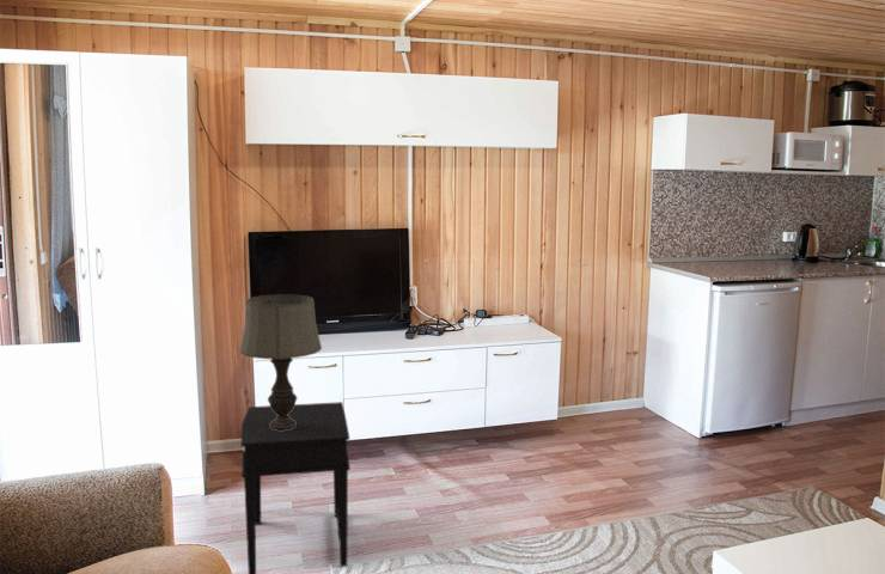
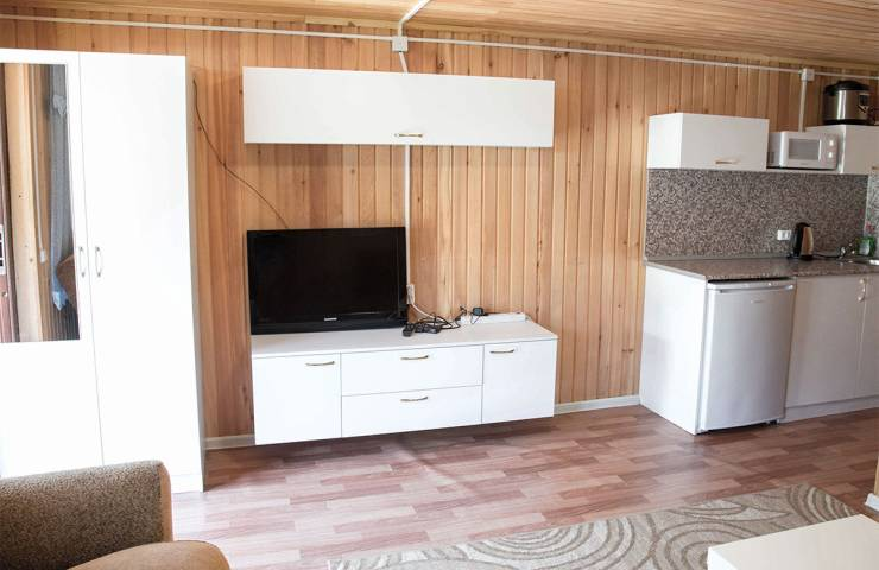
- side table [240,401,352,574]
- table lamp [239,293,323,430]
